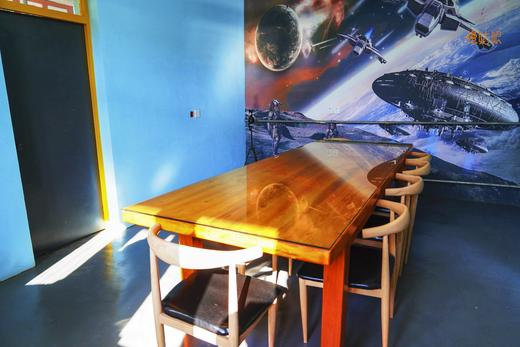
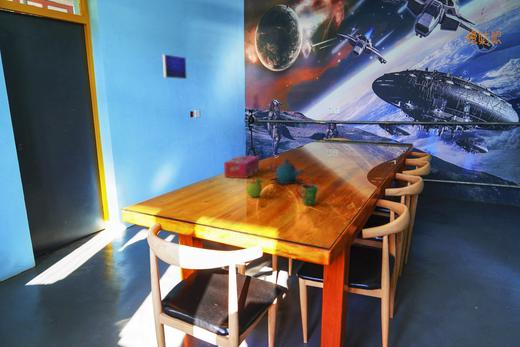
+ fruit [246,178,265,198]
+ tissue box [223,155,260,179]
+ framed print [161,53,188,80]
+ teapot [269,157,306,187]
+ cup [295,183,319,207]
